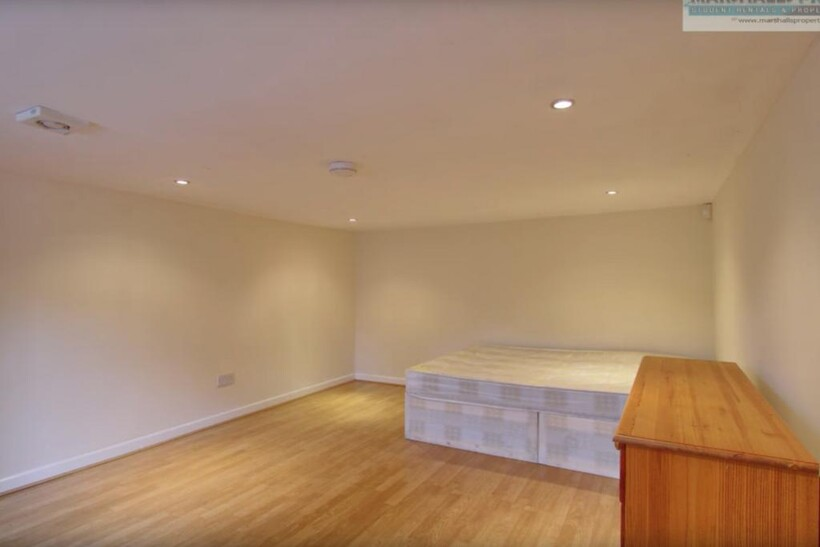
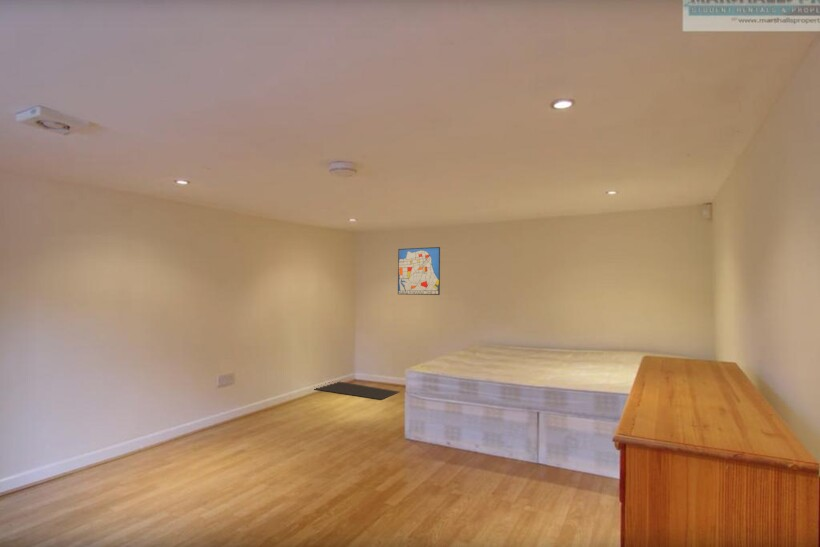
+ wall art [397,246,441,296]
+ mat [315,381,400,400]
